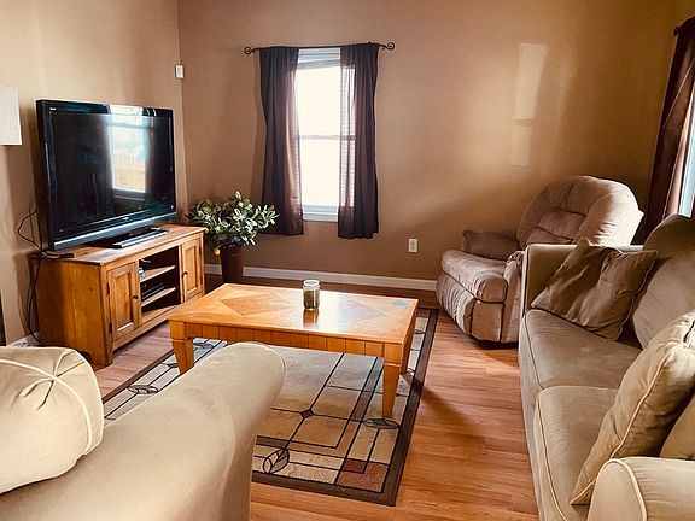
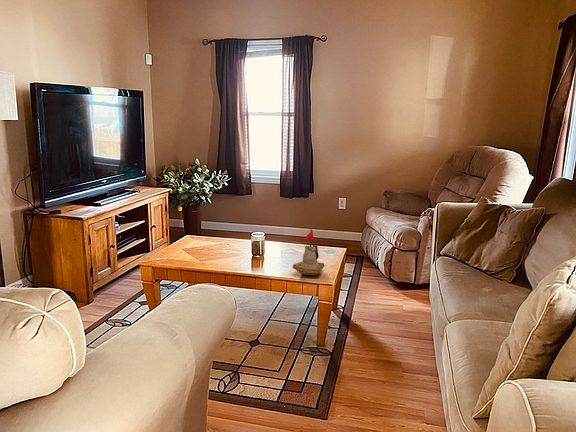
+ candle holder [292,228,326,276]
